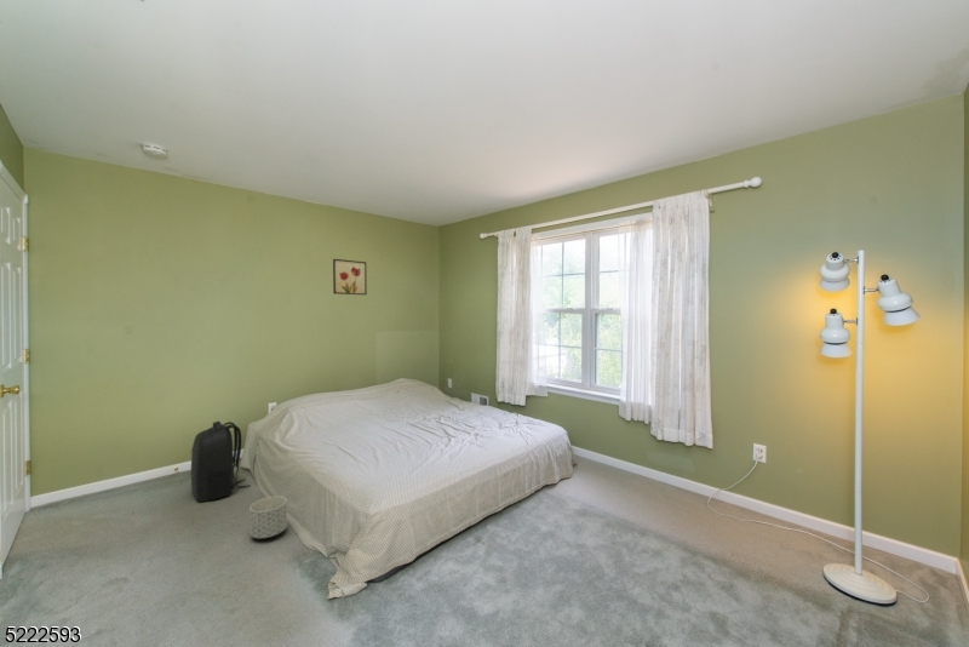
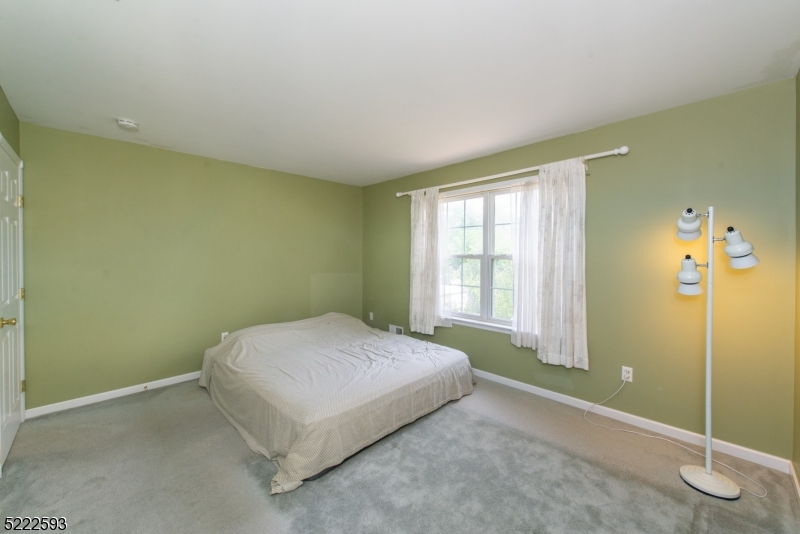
- planter [248,496,288,539]
- wall art [332,258,368,296]
- backpack [190,420,252,503]
